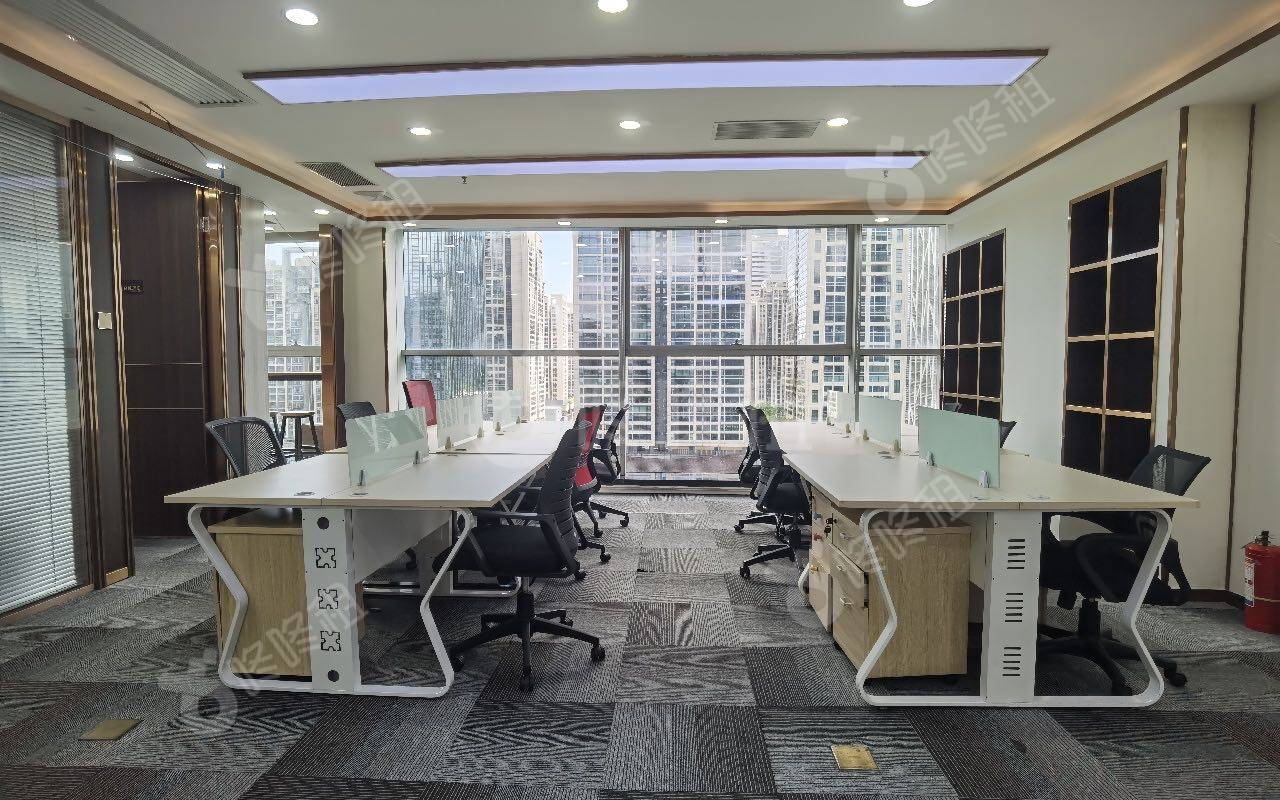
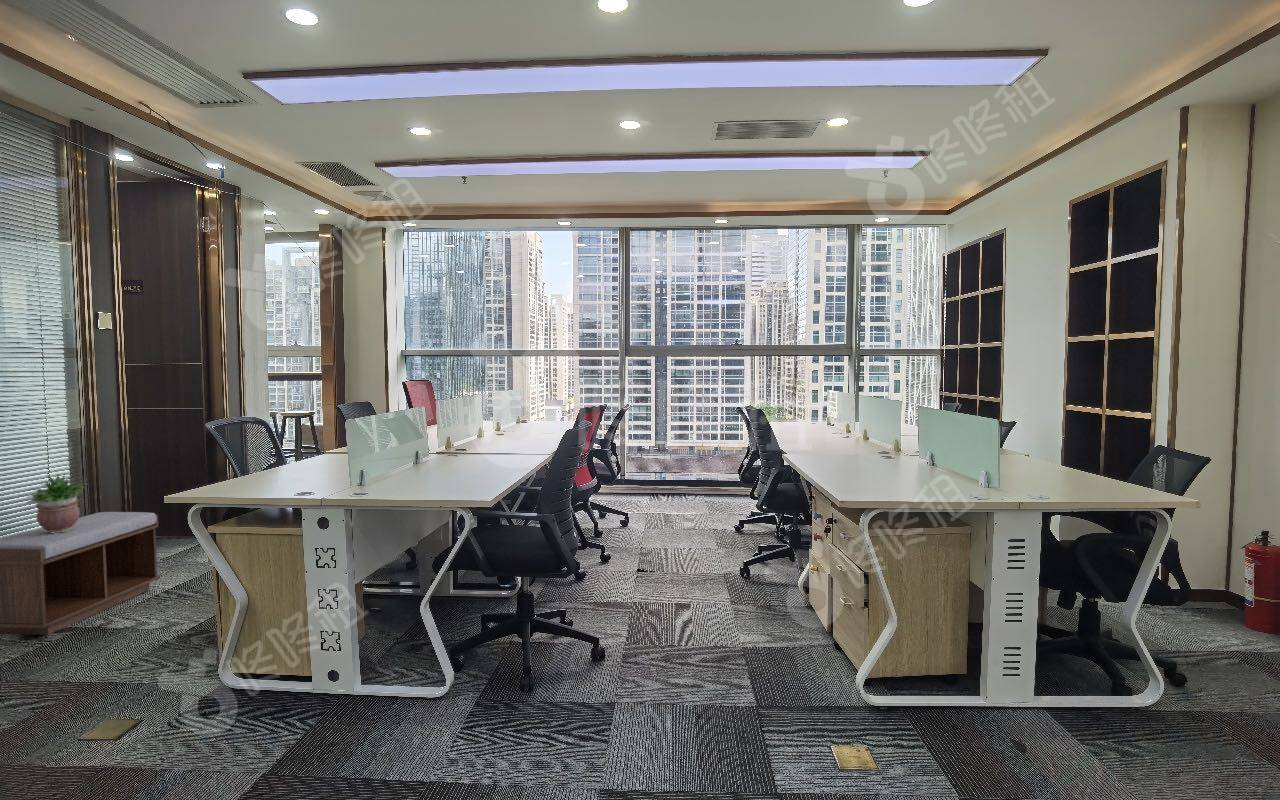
+ bench [0,511,161,636]
+ potted plant [24,473,87,534]
